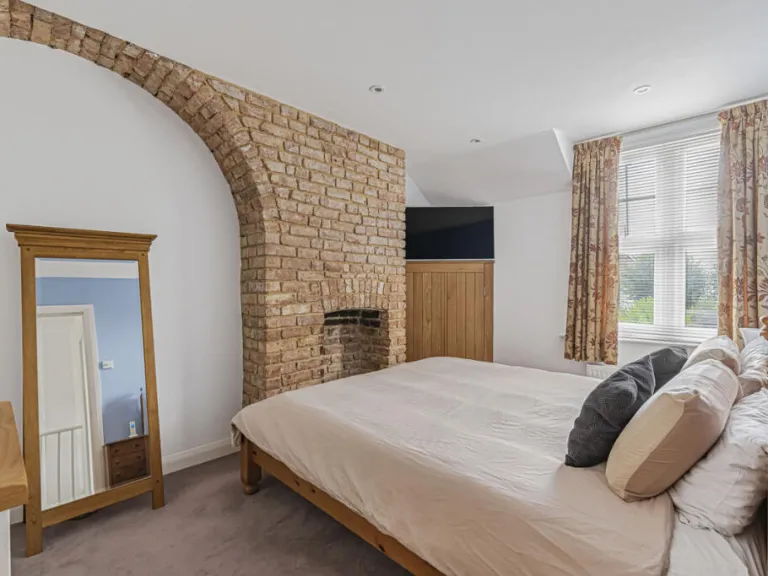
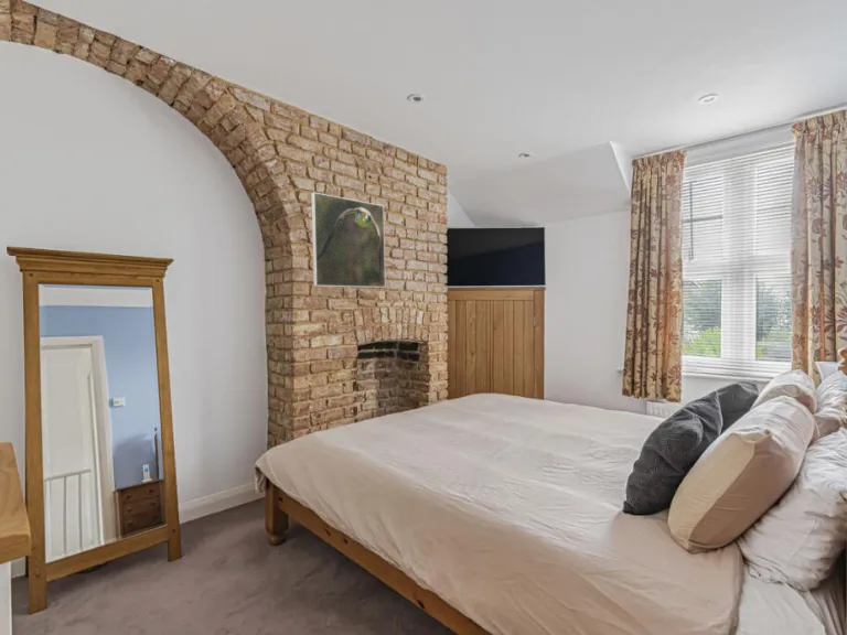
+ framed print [310,192,386,289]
